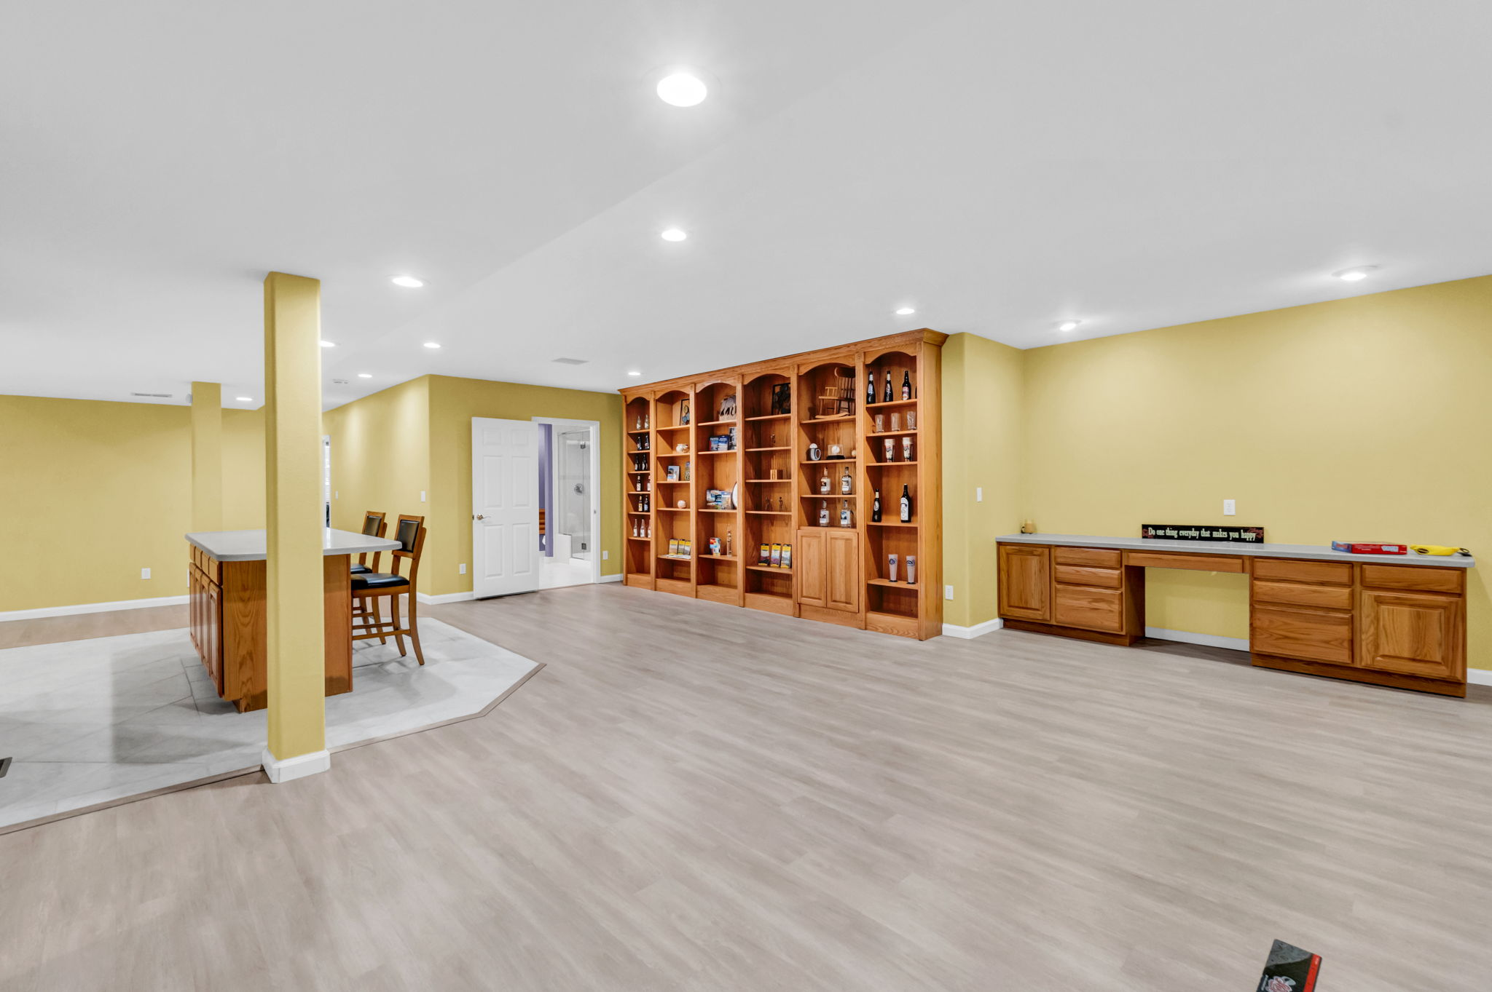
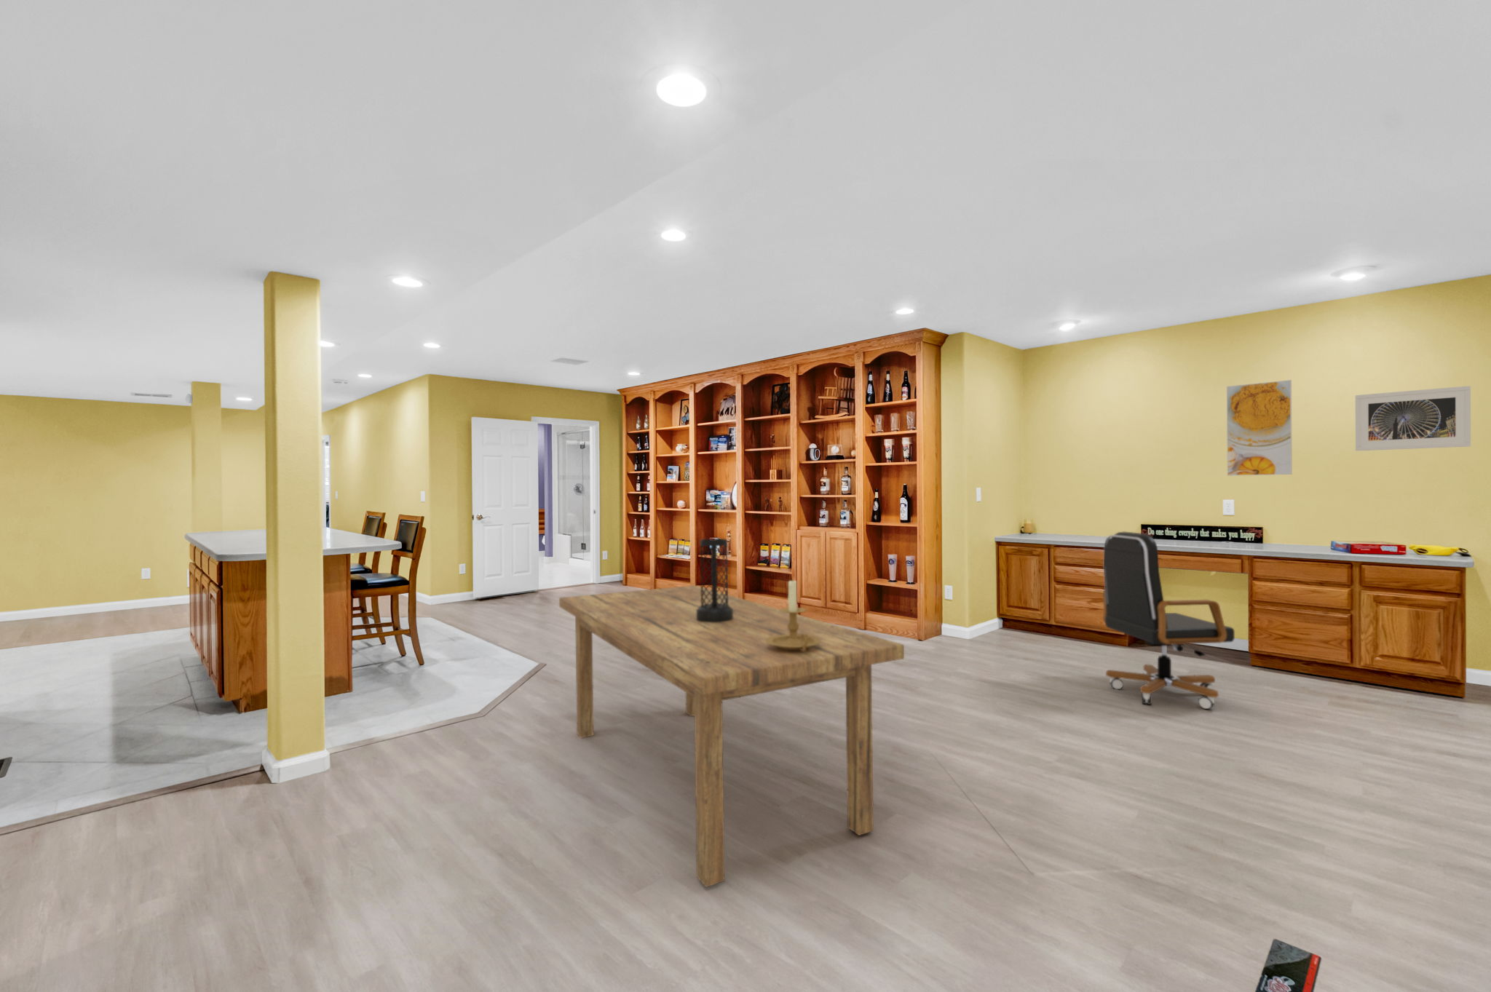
+ candle holder [766,577,821,651]
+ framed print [1226,379,1293,477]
+ dining table [558,585,905,888]
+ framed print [1355,385,1471,452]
+ office chair [1102,530,1235,710]
+ vase [696,538,733,622]
